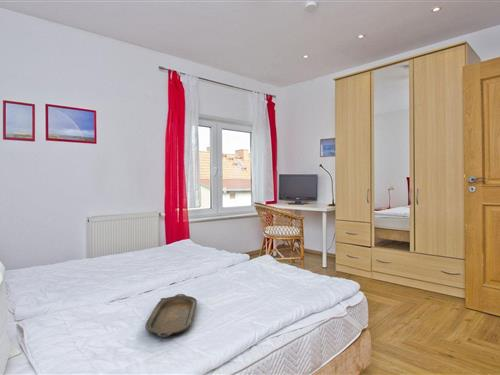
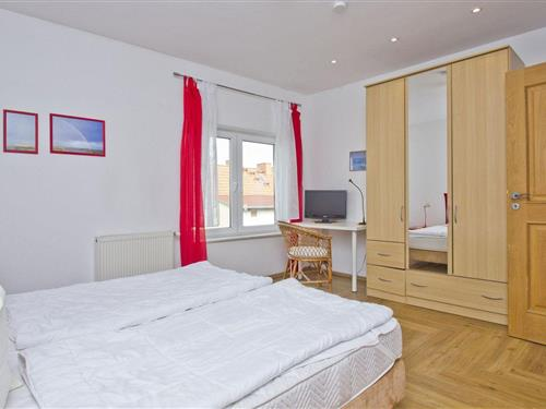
- serving tray [144,293,198,338]
